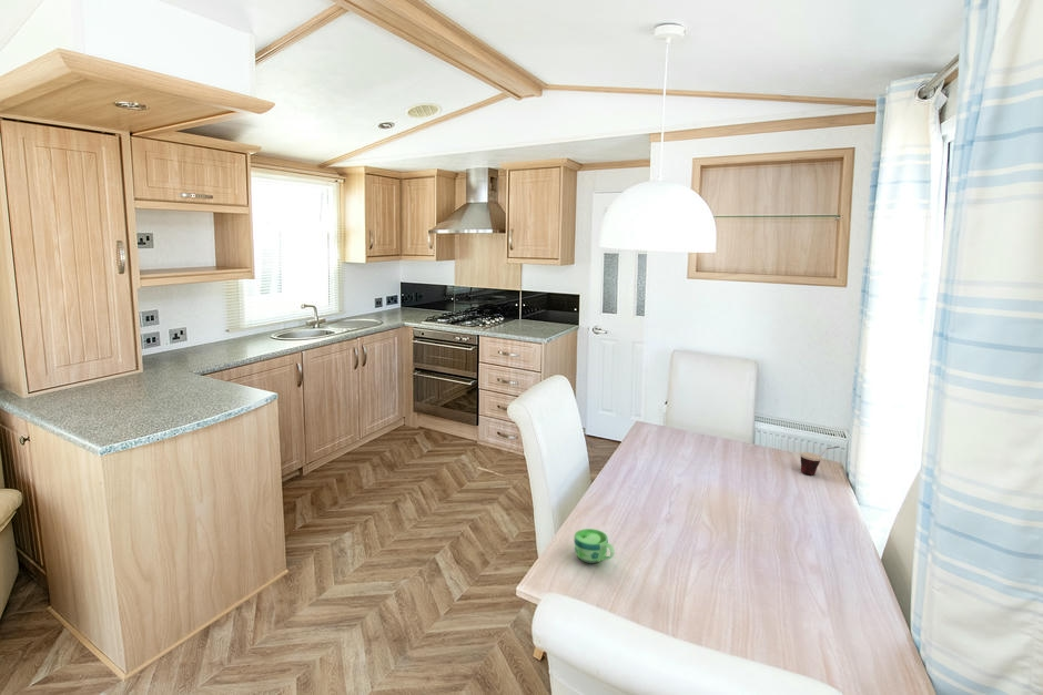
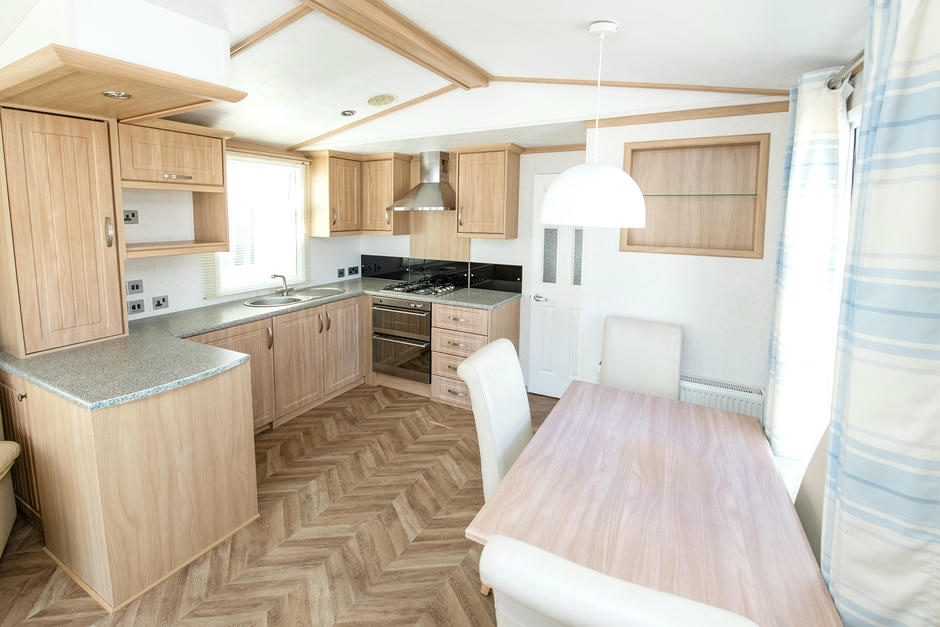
- cup [574,528,616,564]
- cup [800,446,841,476]
